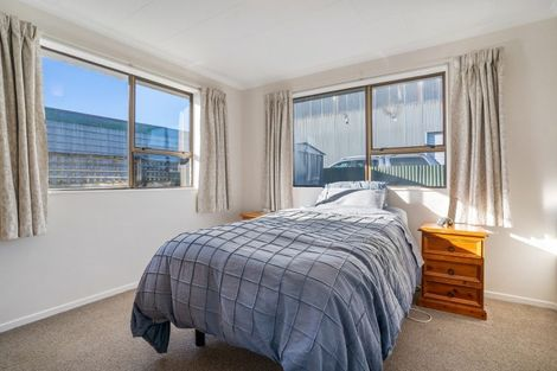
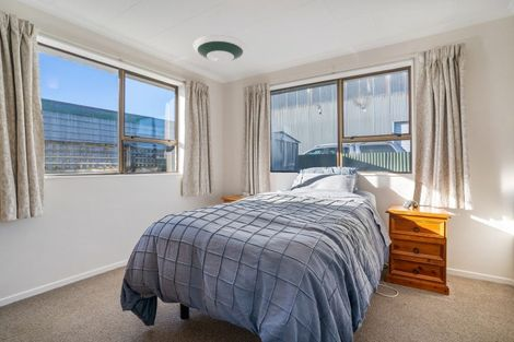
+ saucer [192,34,248,63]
